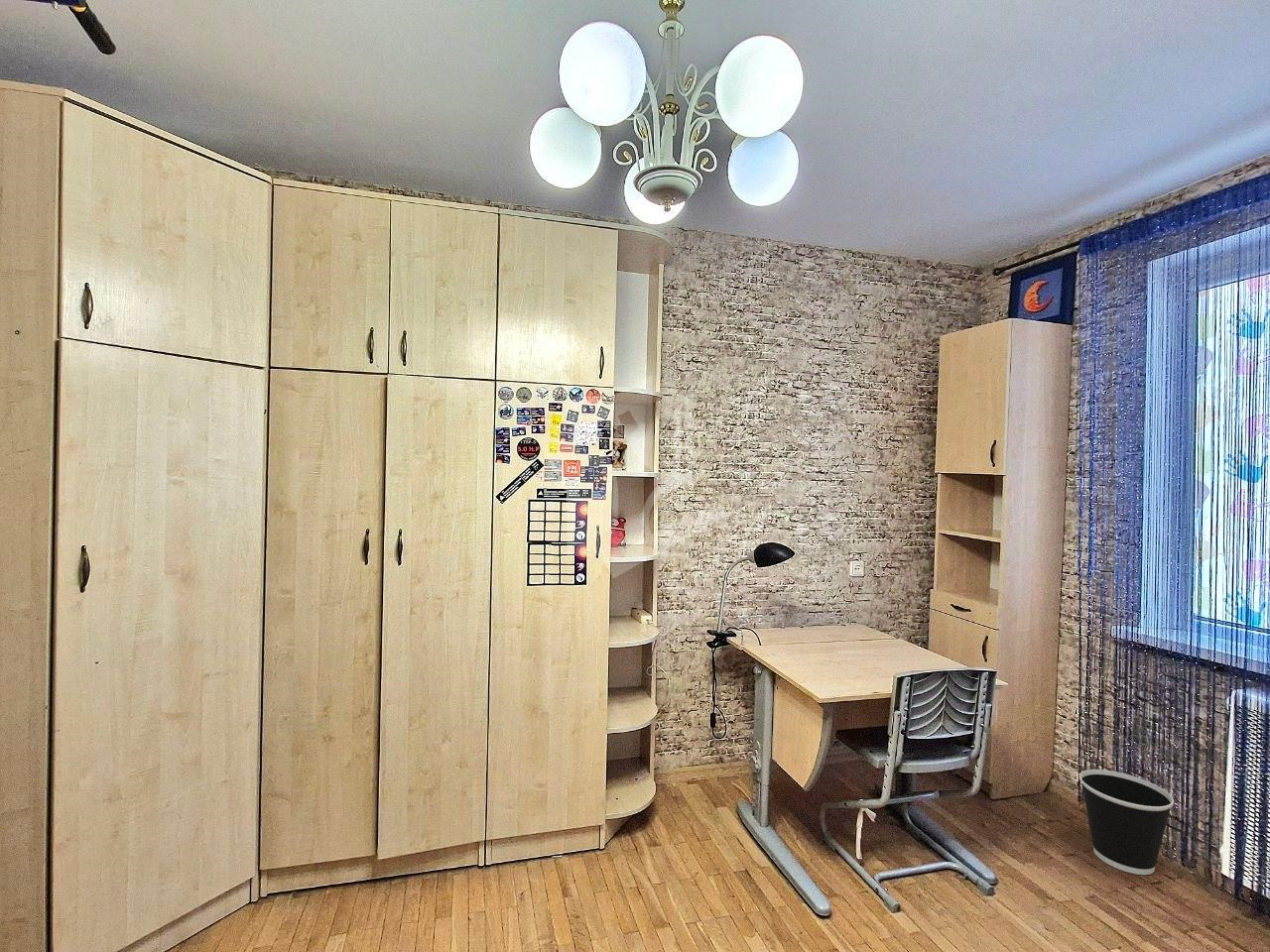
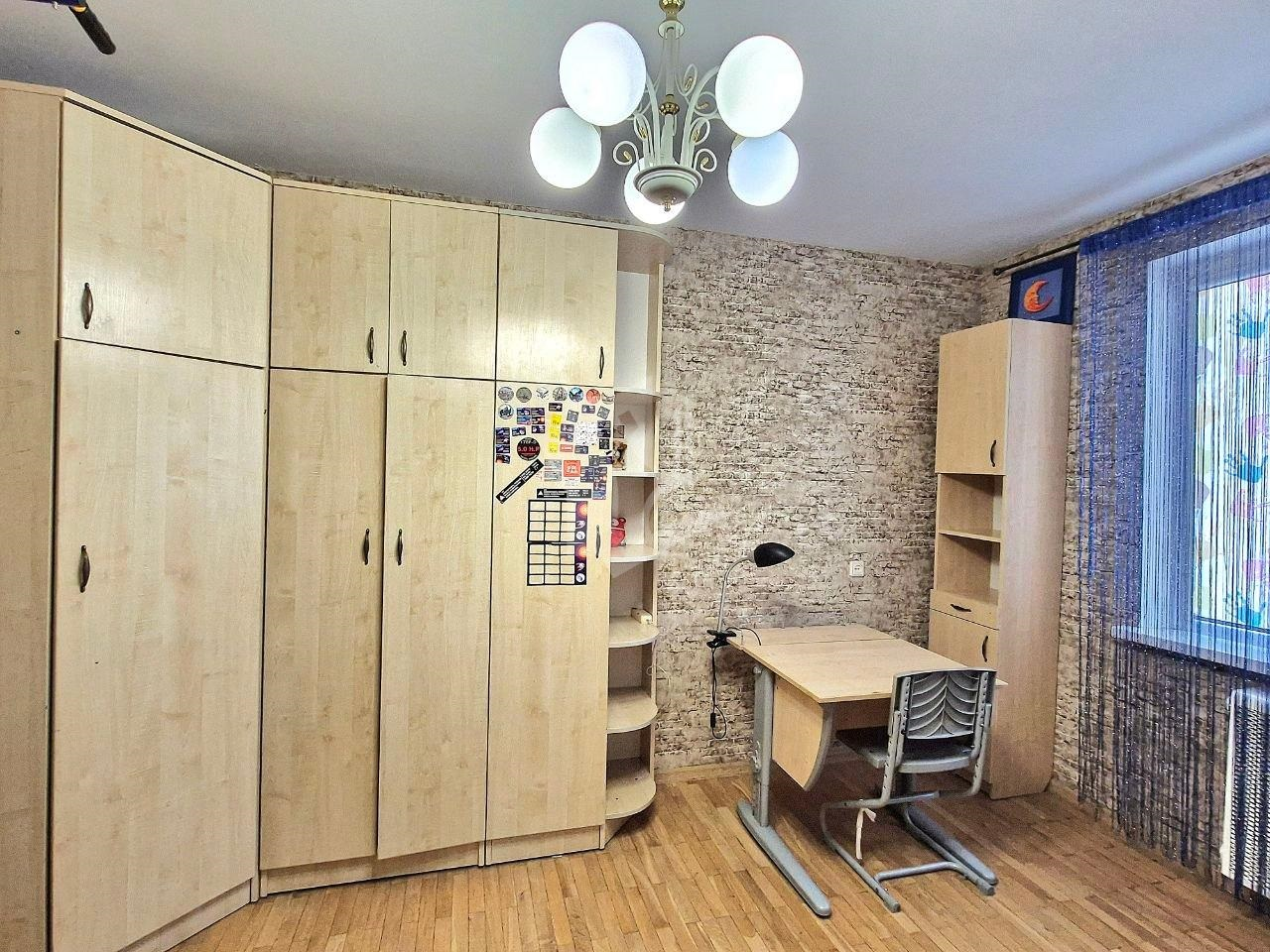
- wastebasket [1079,769,1175,876]
